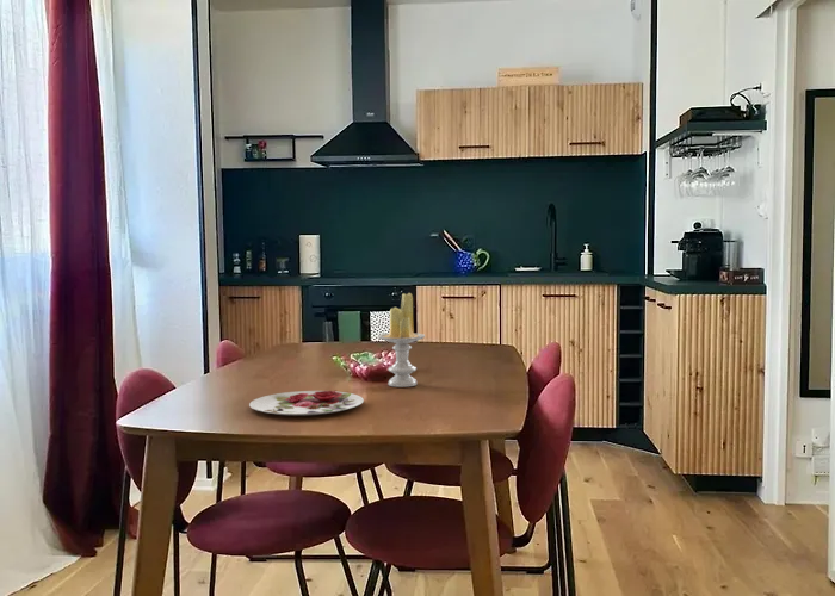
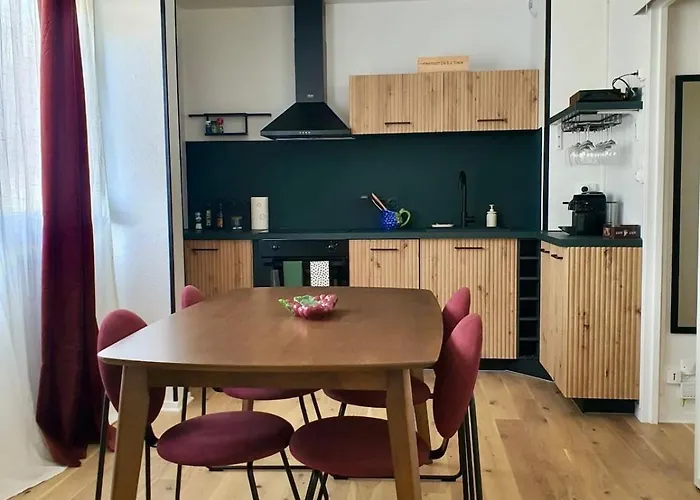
- plate [248,390,365,416]
- candle [378,292,426,389]
